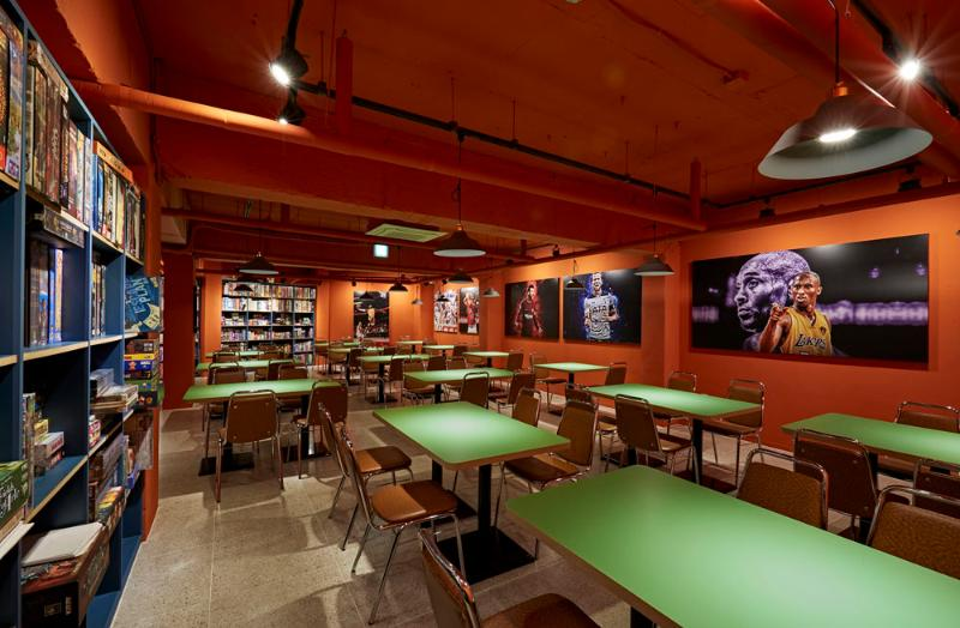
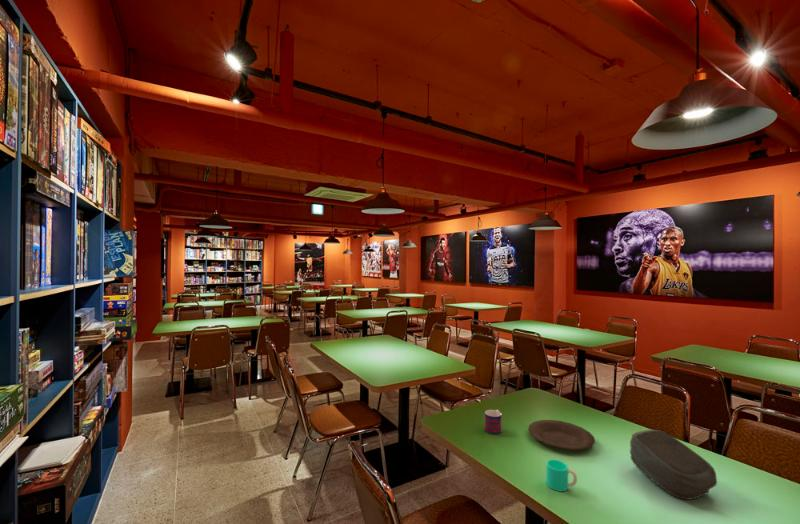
+ rock [629,429,718,501]
+ plate [527,419,596,451]
+ cup [545,458,578,492]
+ mug [484,409,503,435]
